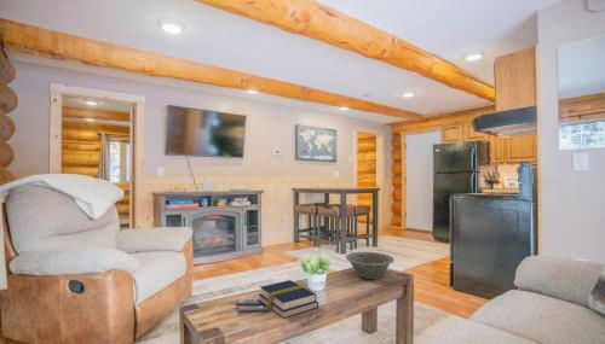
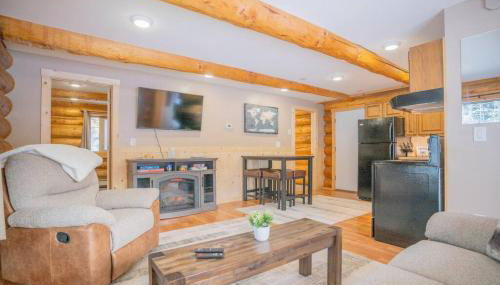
- decorative bowl [345,251,396,280]
- book [257,279,319,320]
